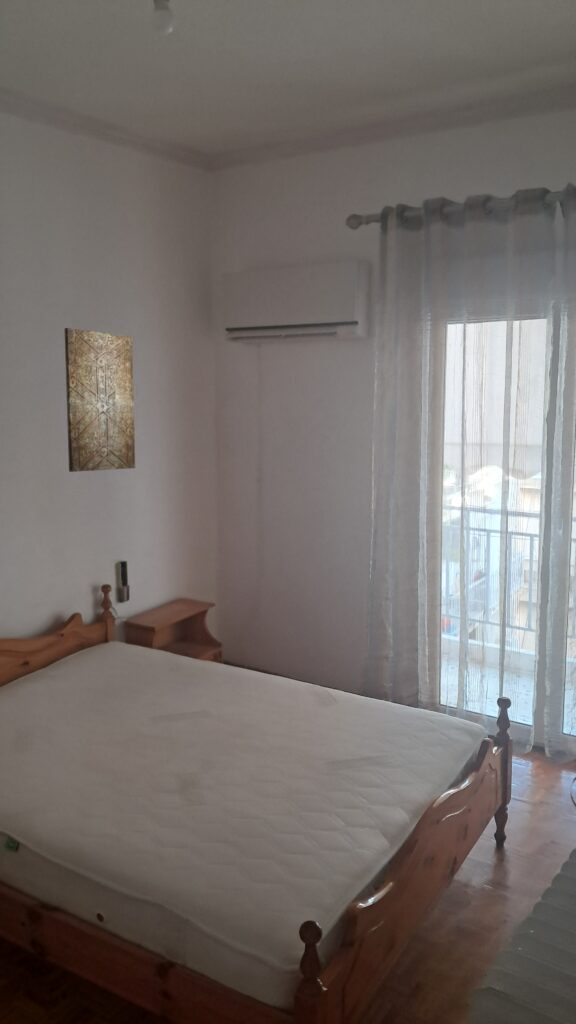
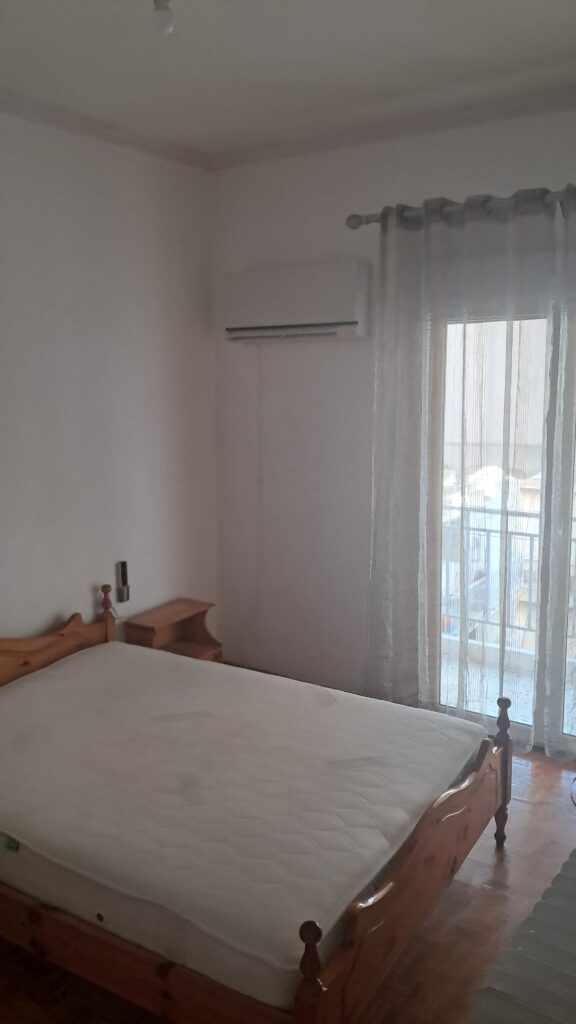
- wall art [64,327,136,473]
